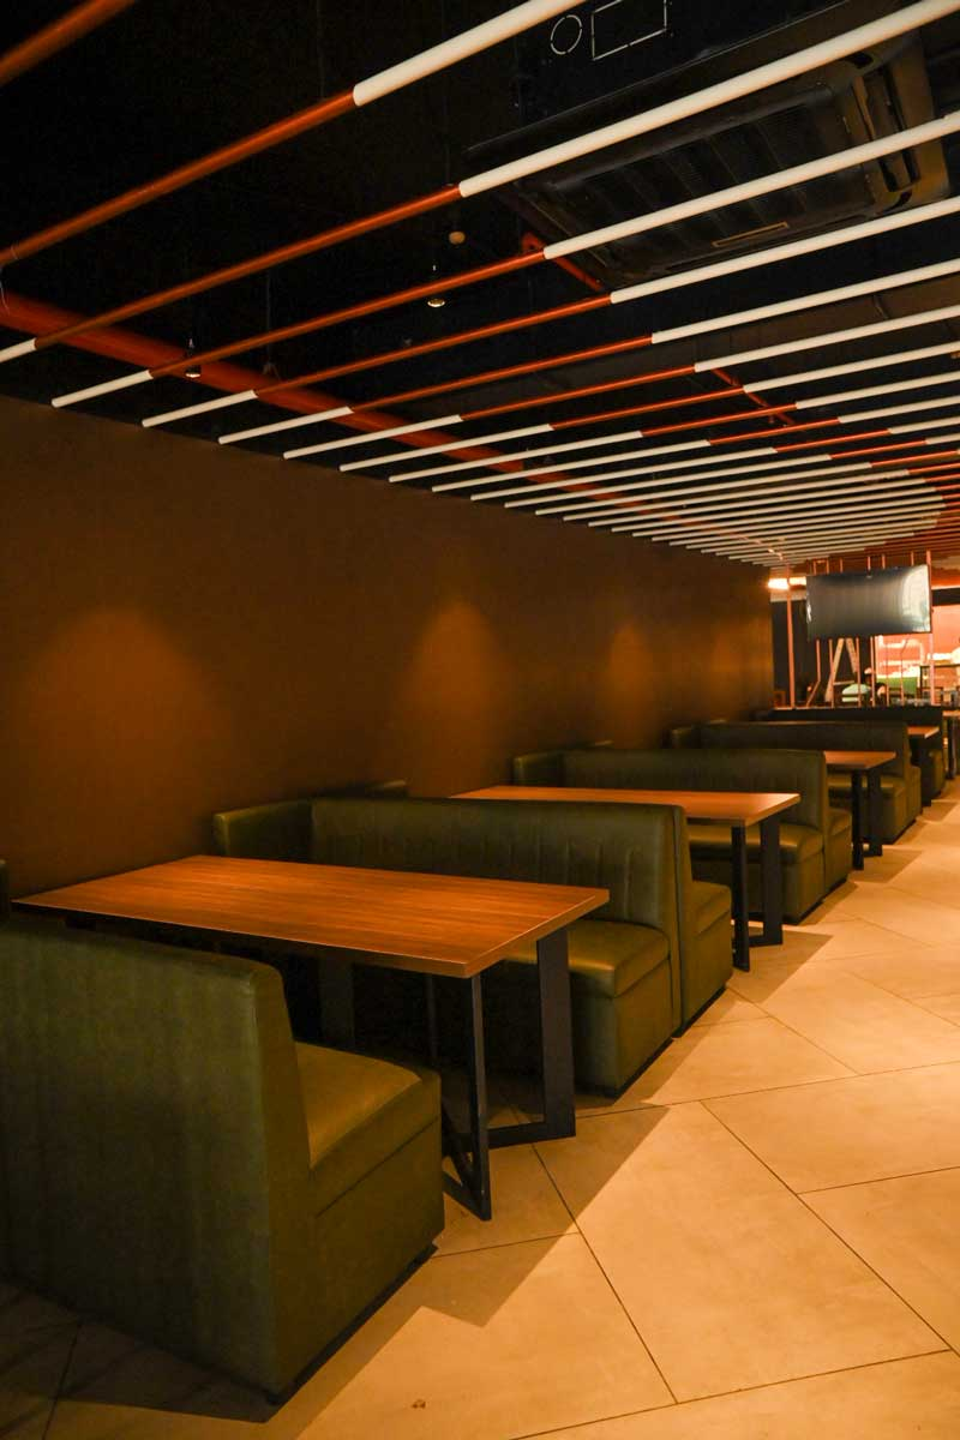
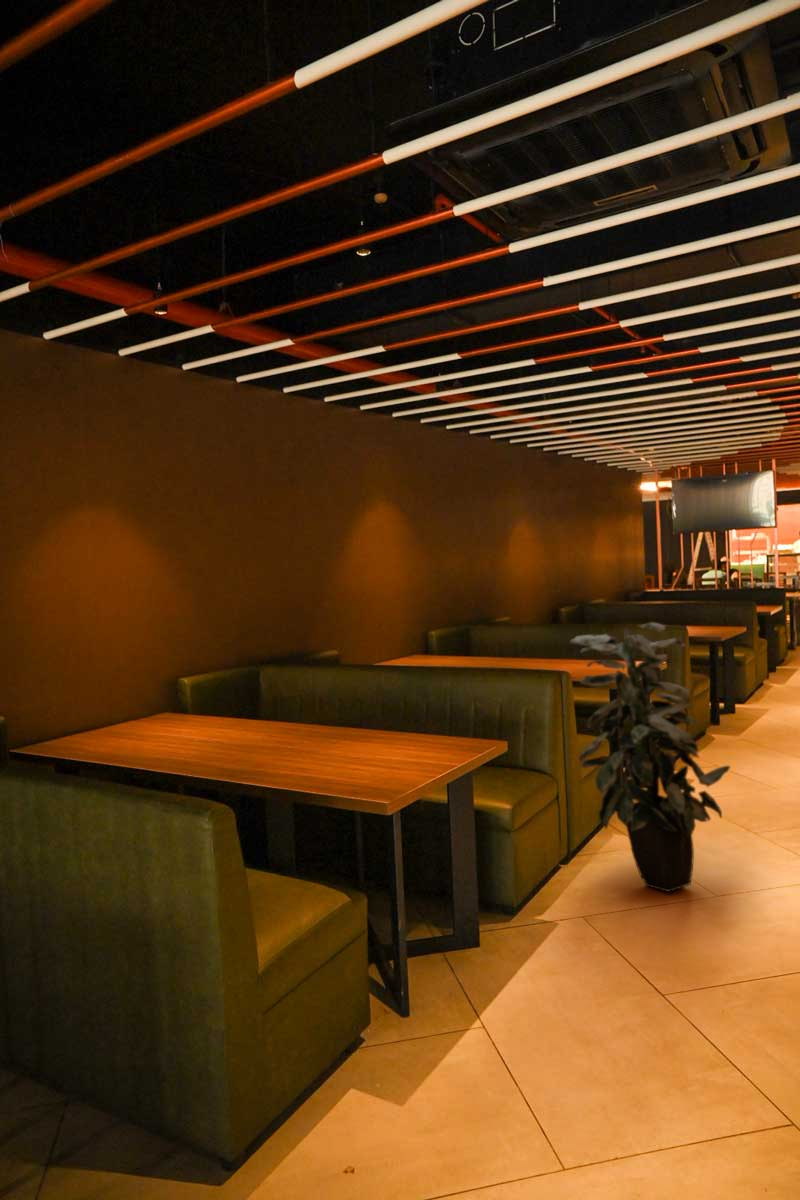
+ indoor plant [569,621,731,893]
